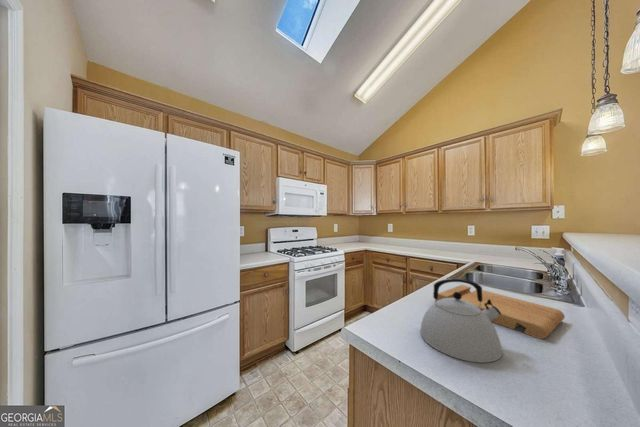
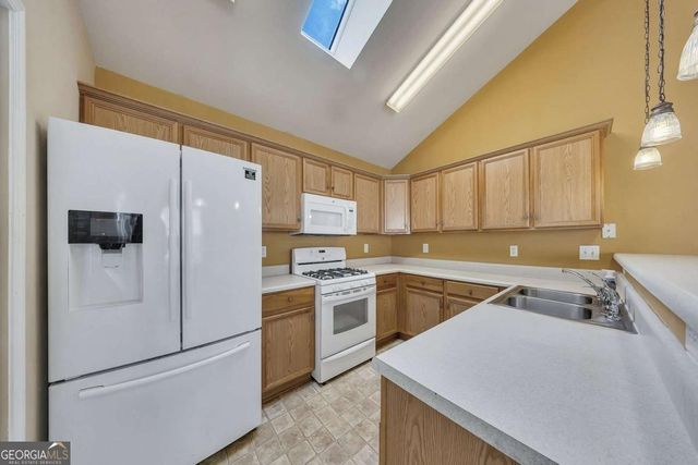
- kettle [419,278,503,364]
- cutting board [436,284,566,340]
